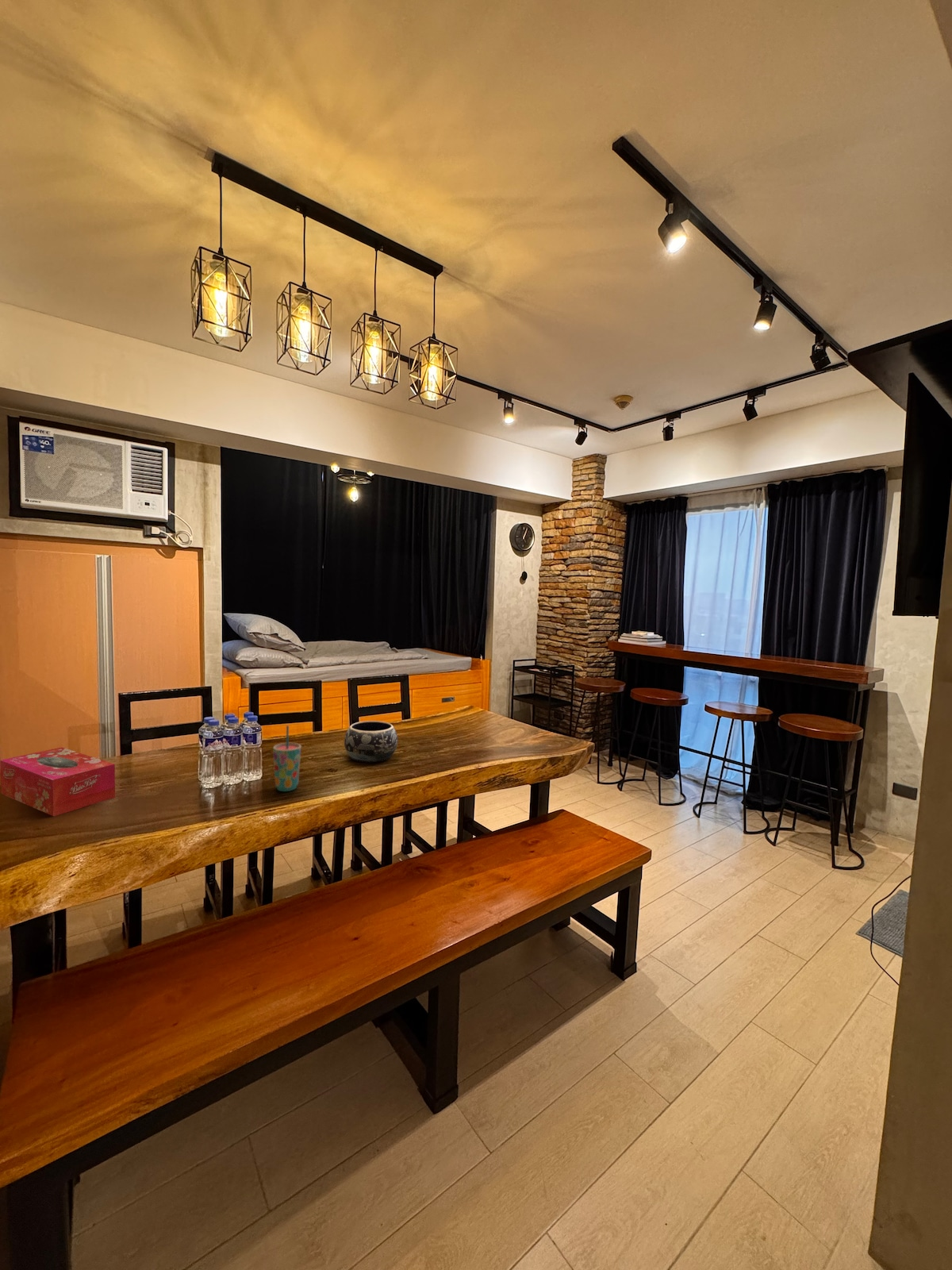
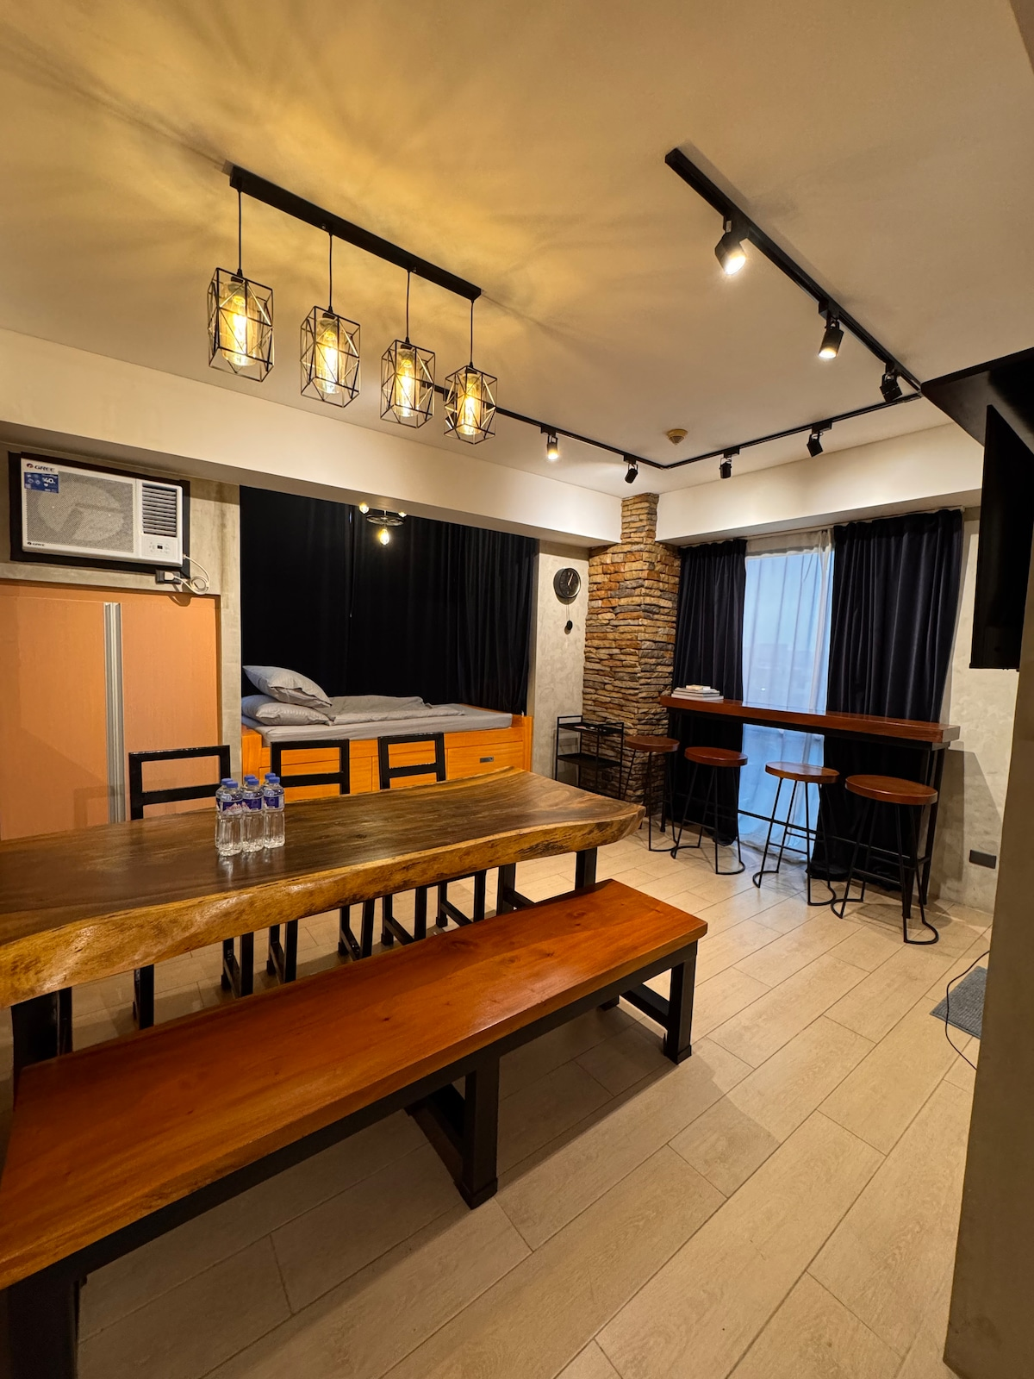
- tissue box [0,746,116,817]
- cup [272,725,302,792]
- decorative bowl [344,720,398,764]
